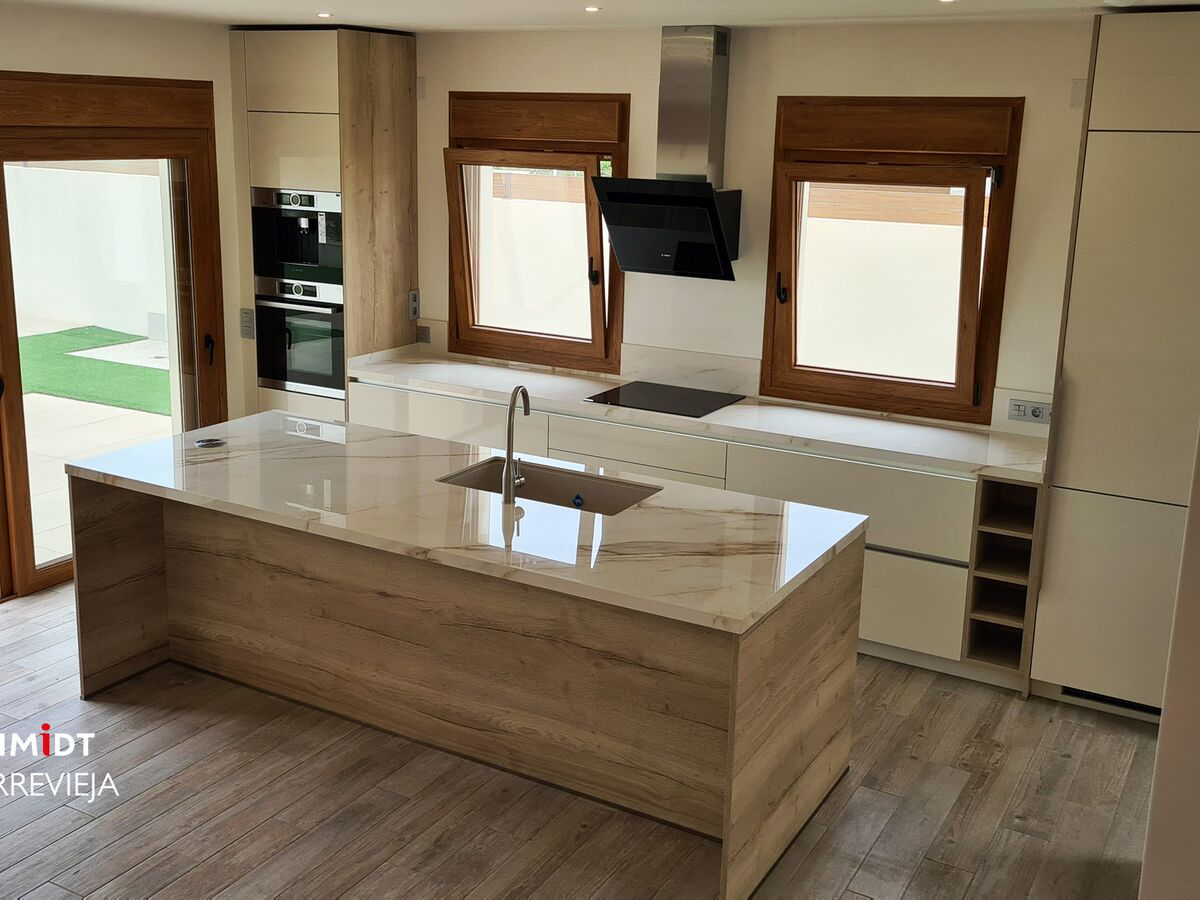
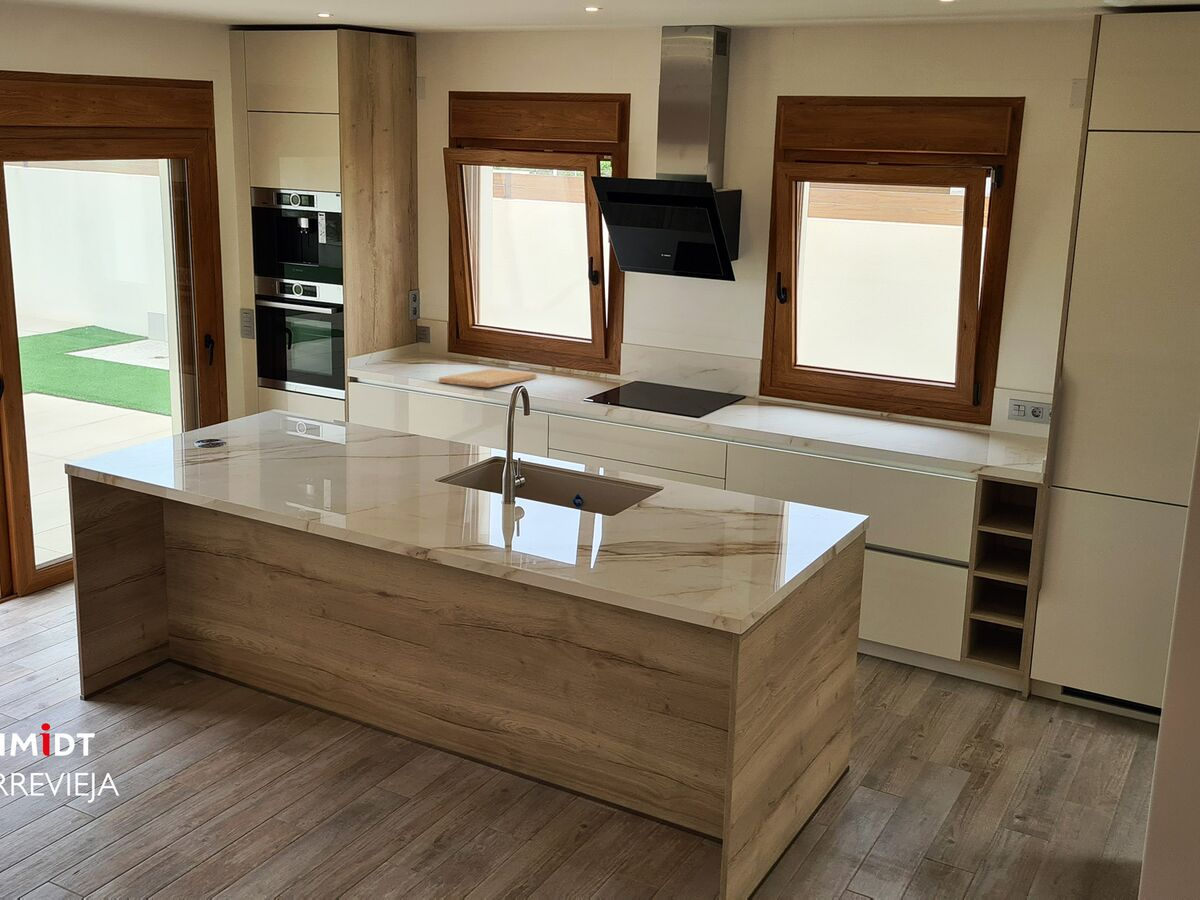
+ cutting board [438,368,537,388]
